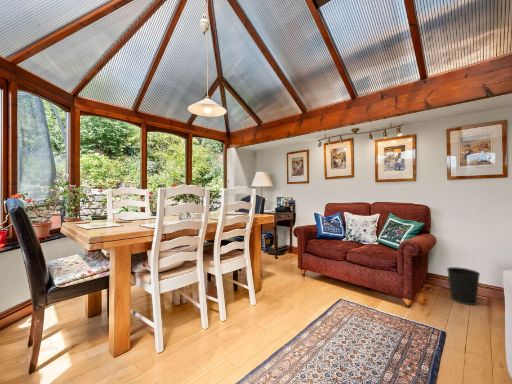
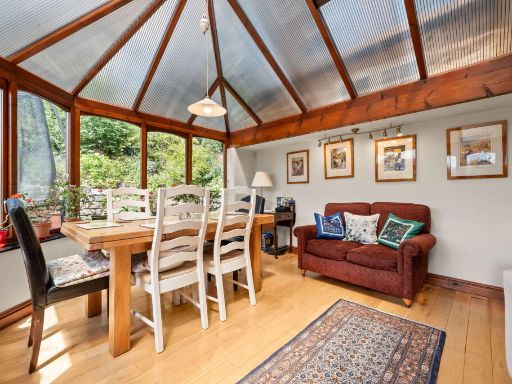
- wastebasket [446,266,481,306]
